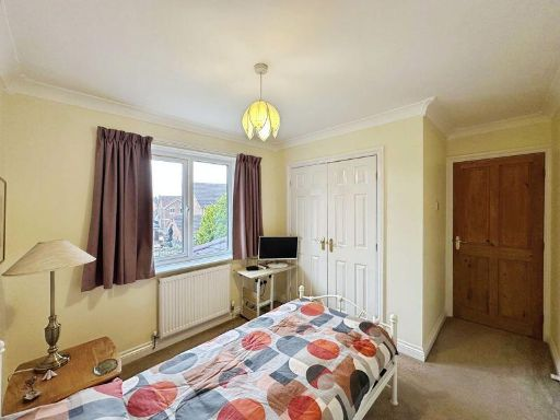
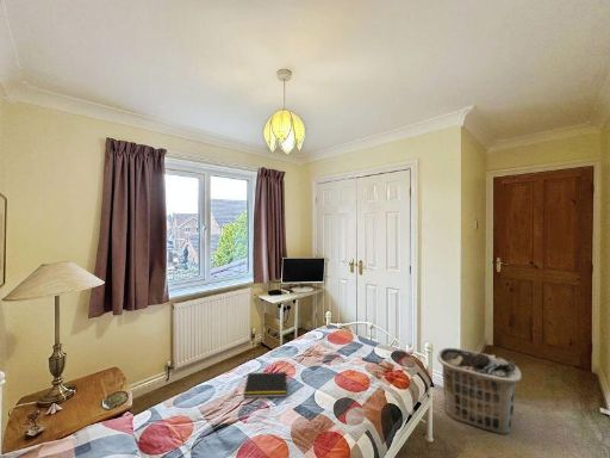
+ notepad [242,371,288,398]
+ clothes hamper [436,347,523,435]
